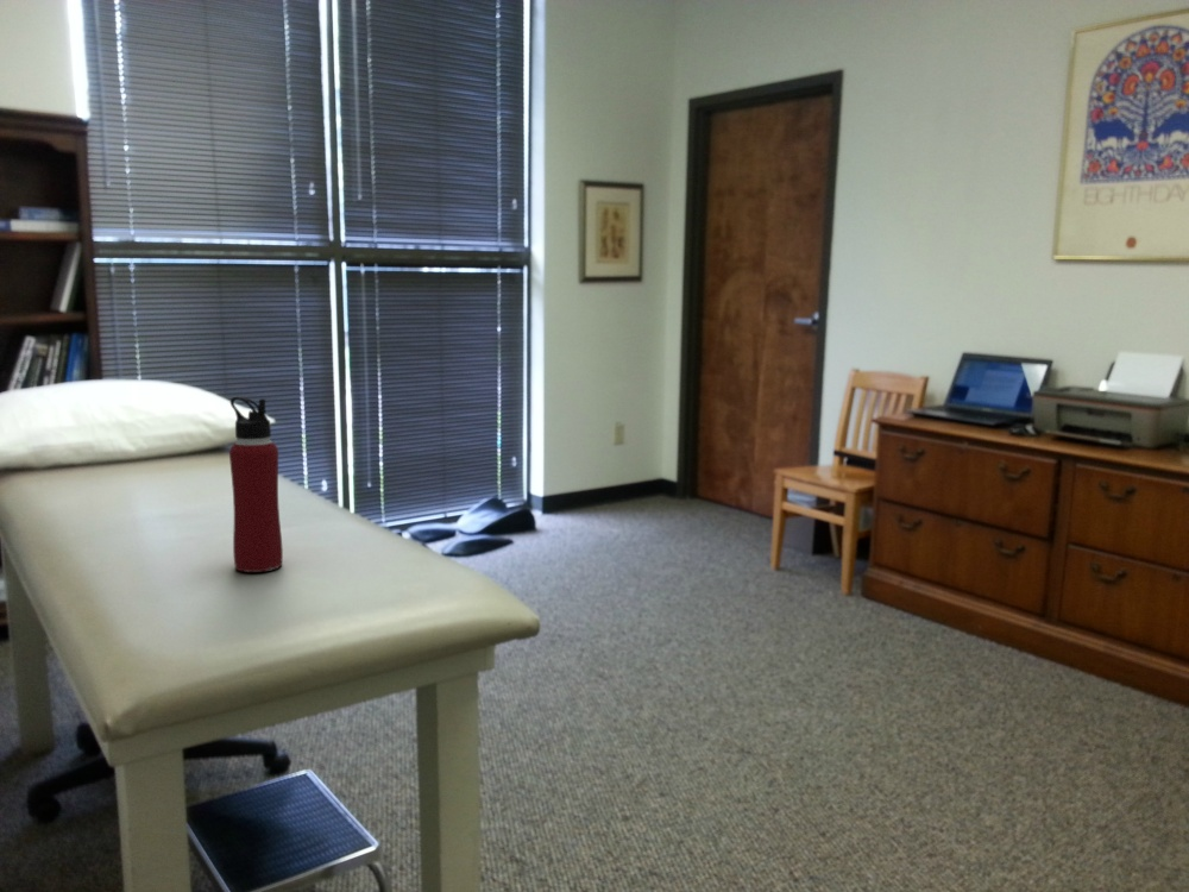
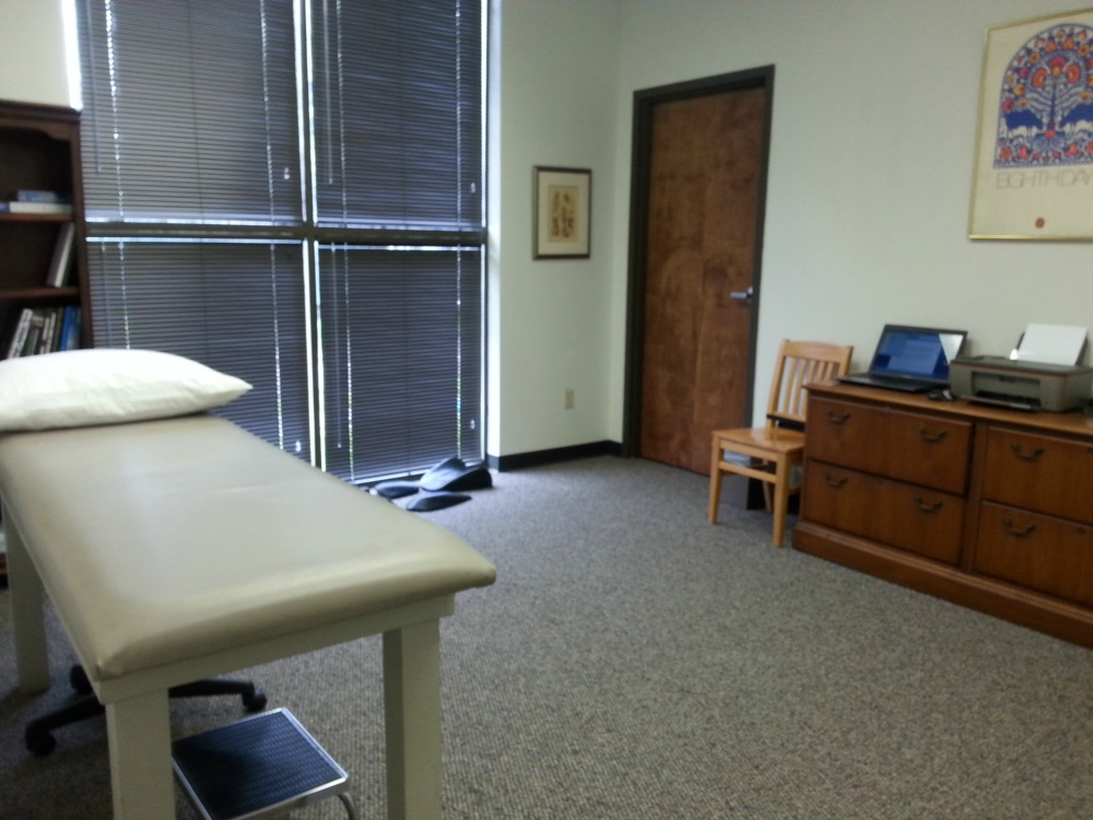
- water bottle [228,396,284,573]
